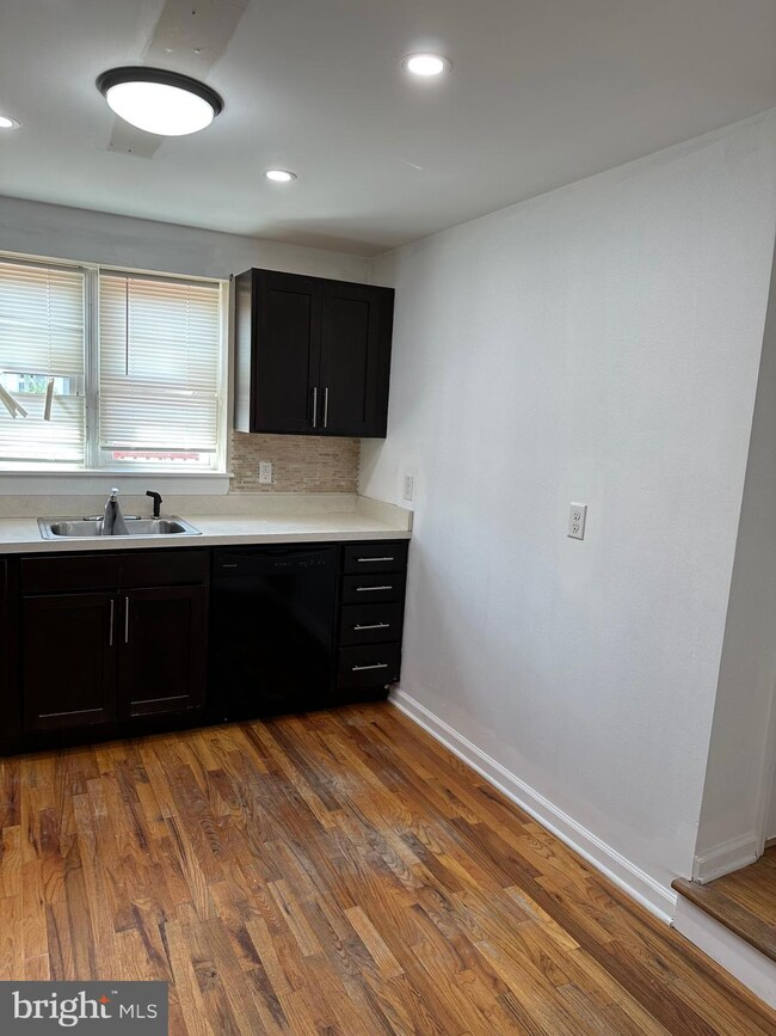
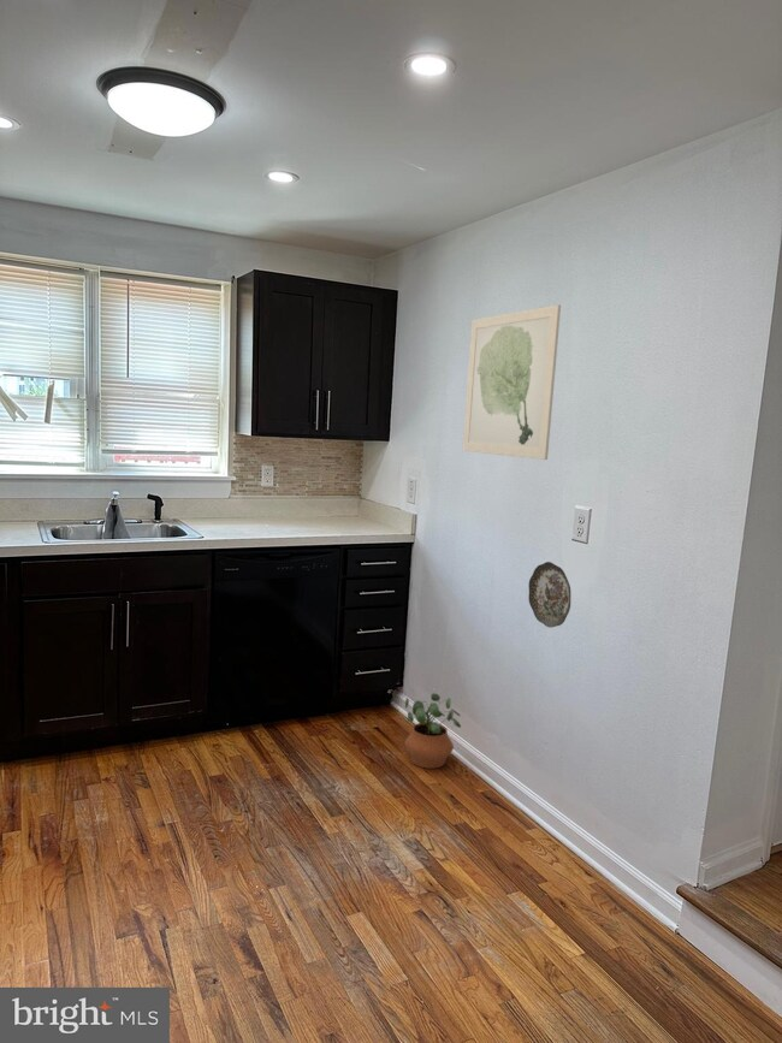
+ decorative plate [528,561,571,629]
+ potted plant [403,693,462,770]
+ wall art [462,303,562,461]
